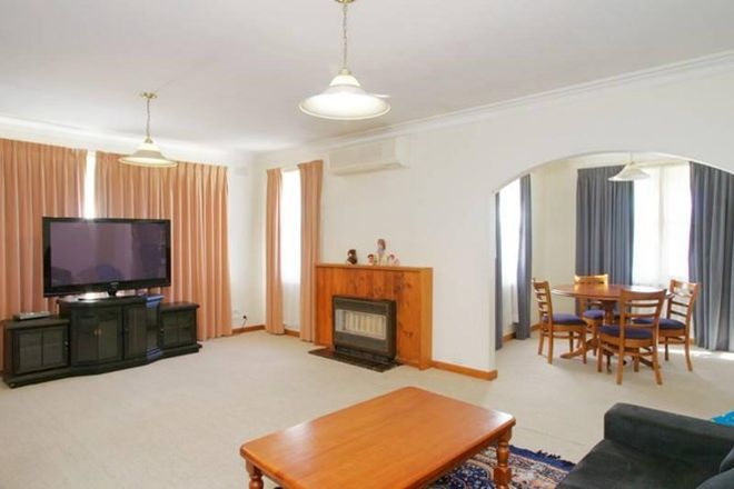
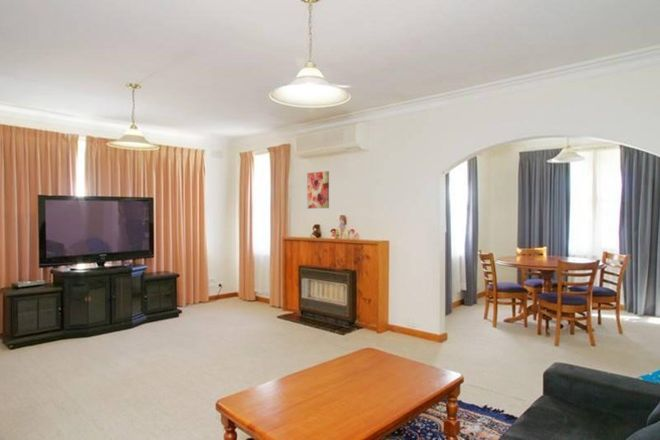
+ wall art [306,170,330,209]
